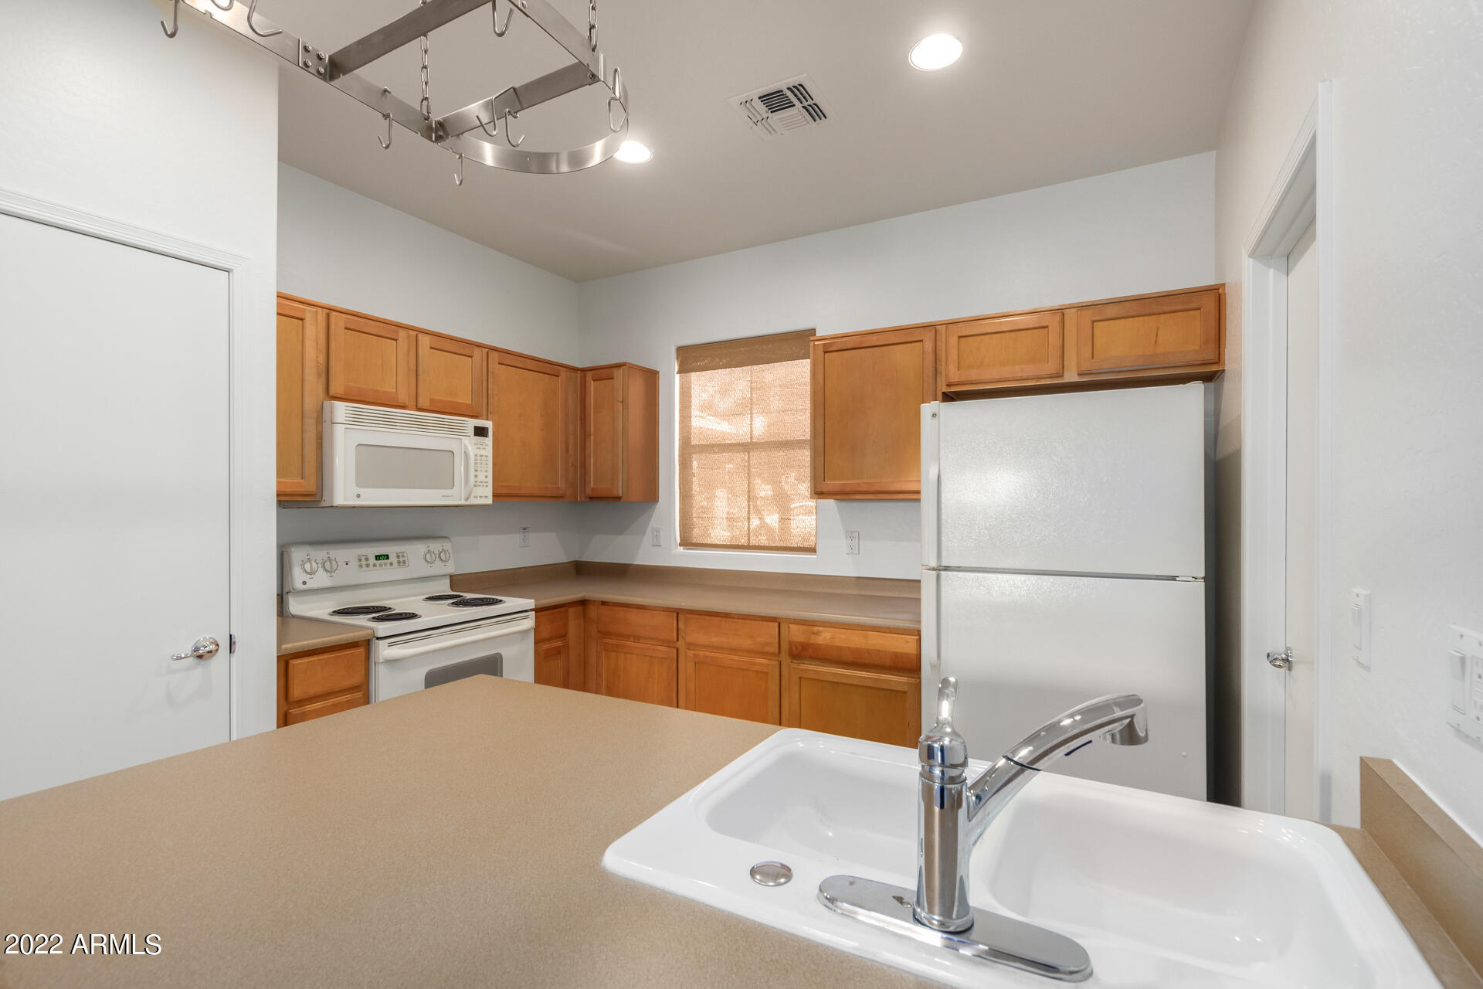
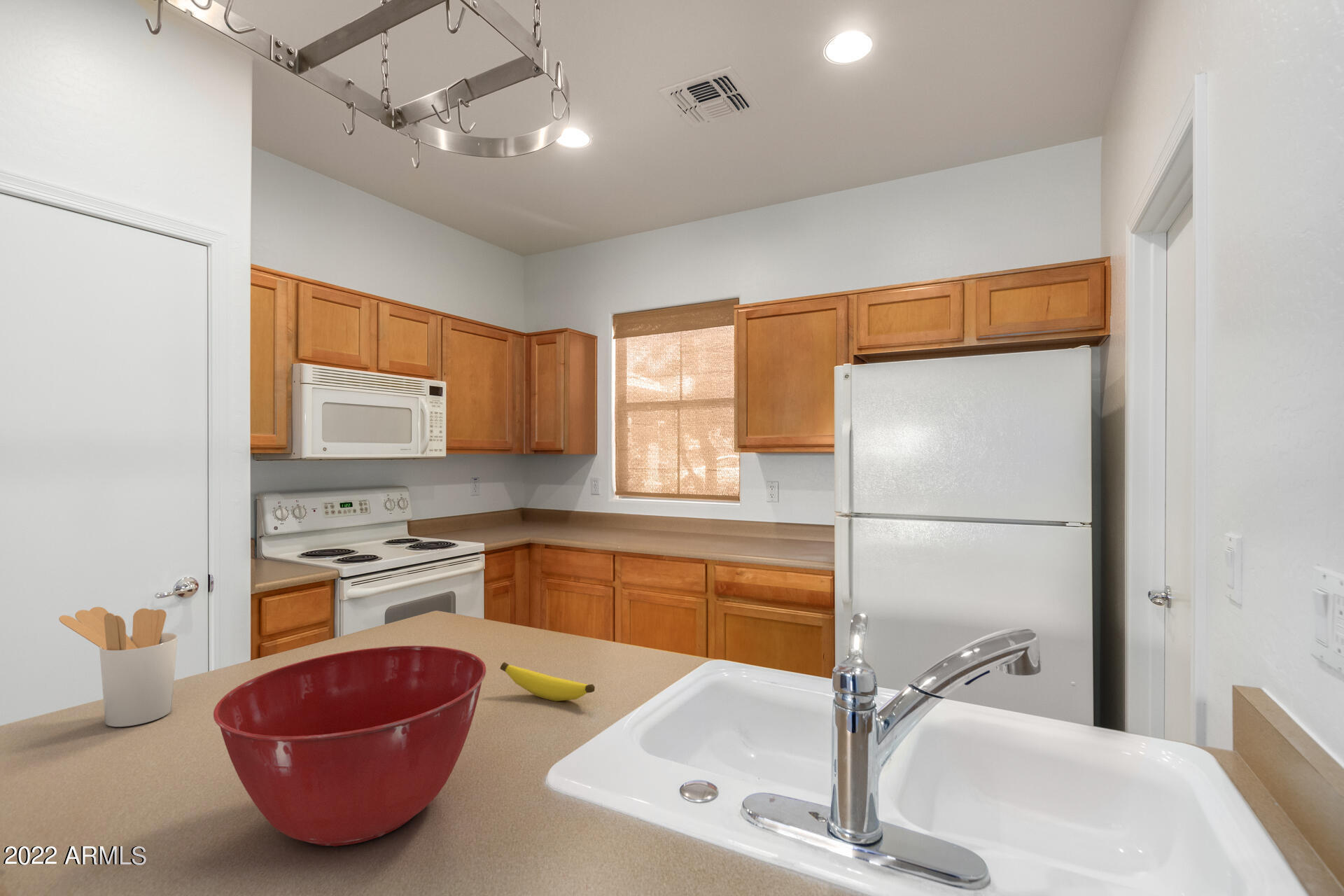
+ utensil holder [58,606,179,727]
+ mixing bowl [213,645,486,847]
+ banana [500,661,596,702]
